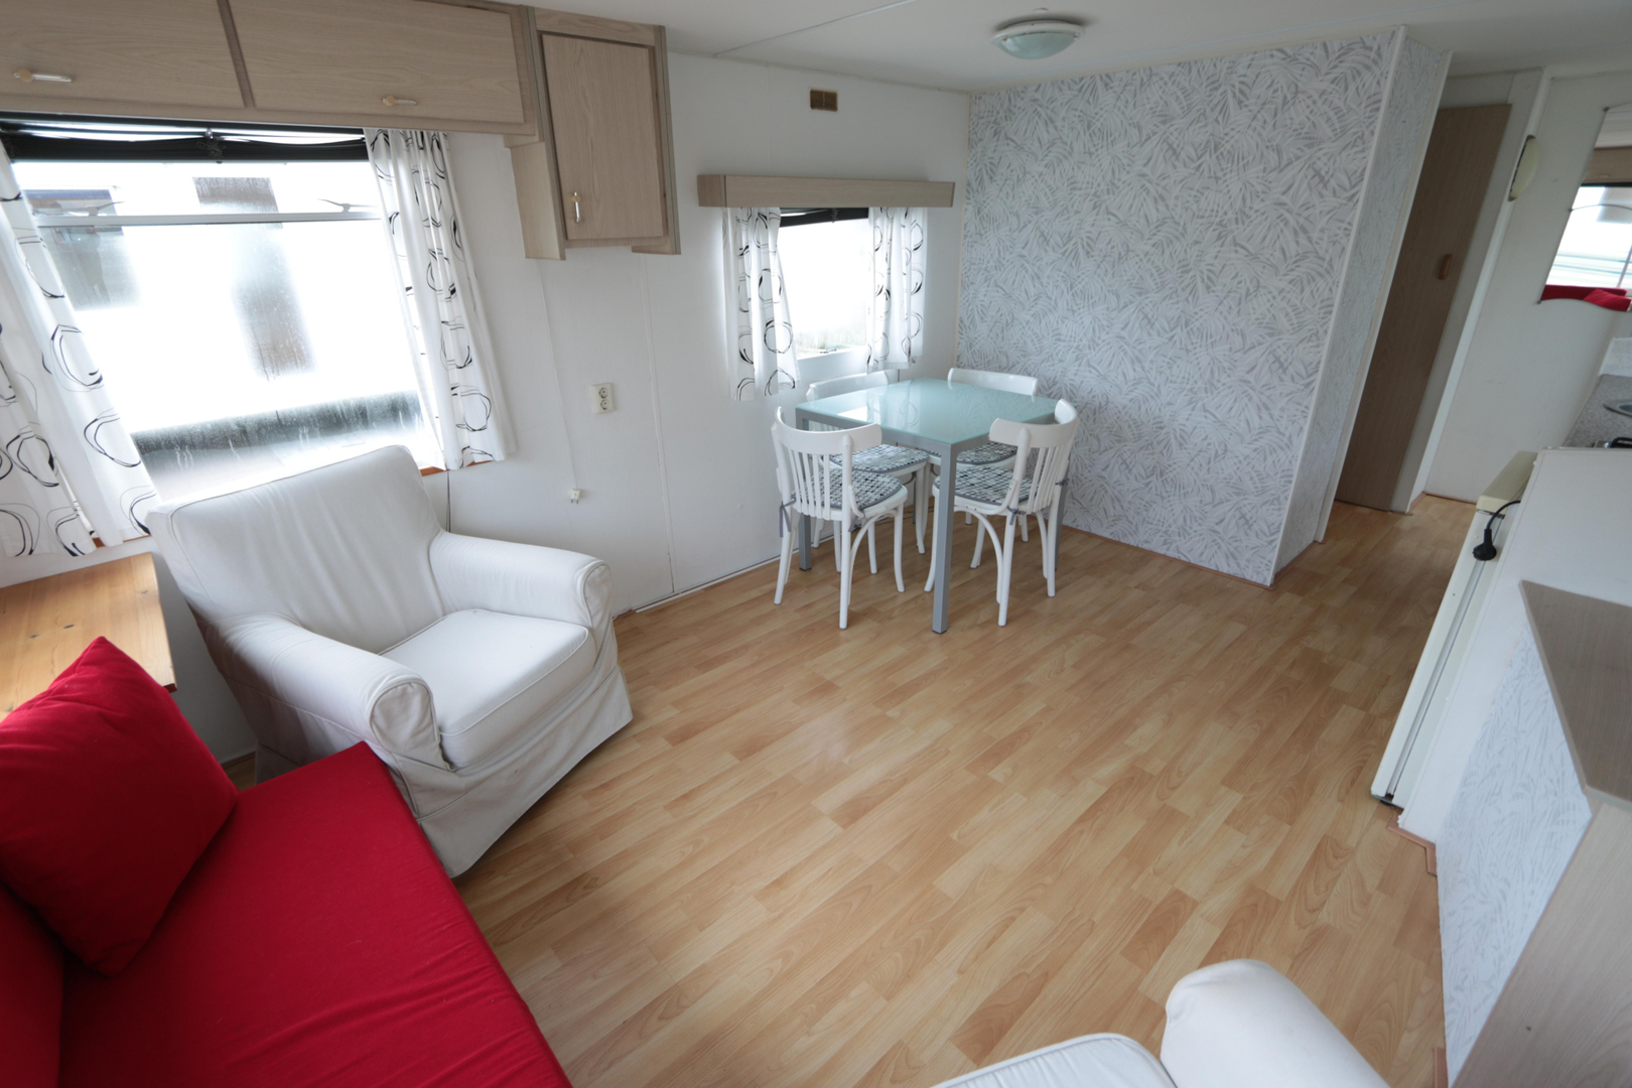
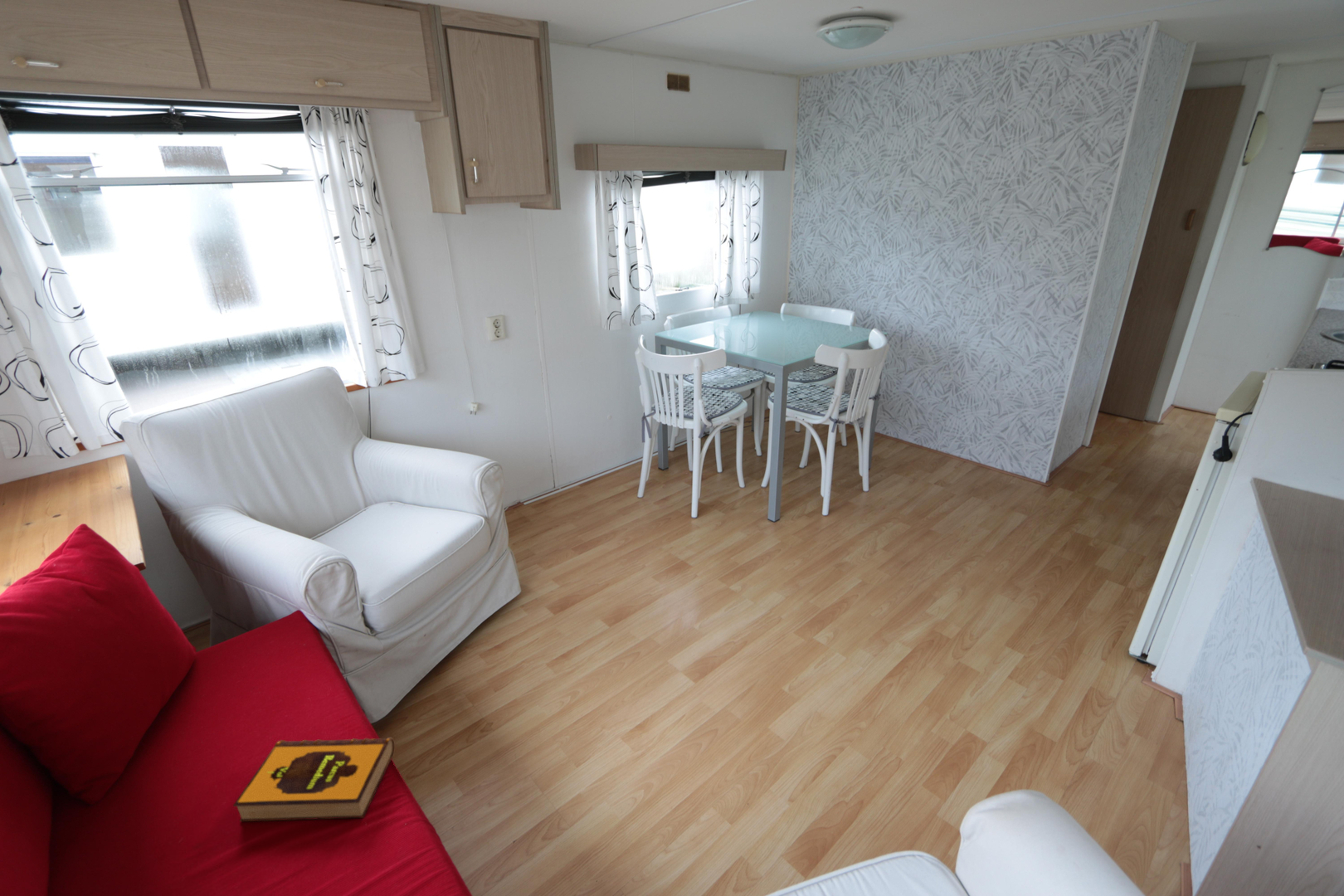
+ hardback book [232,737,396,822]
